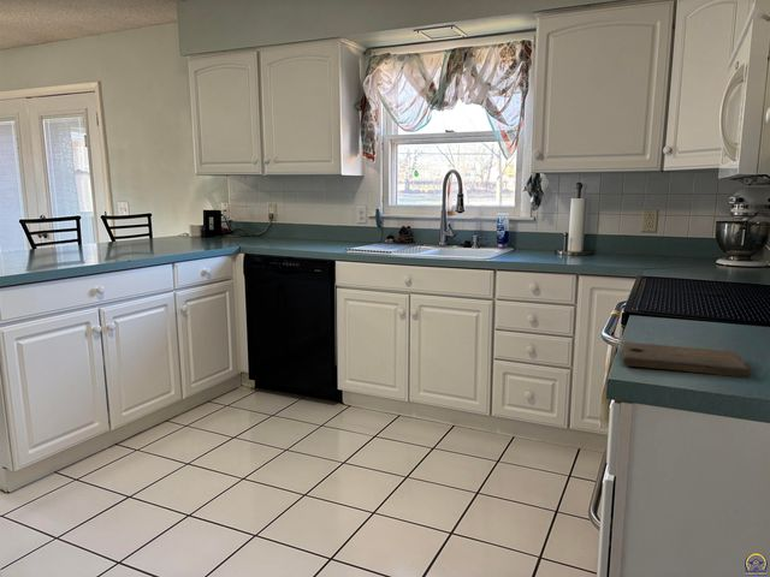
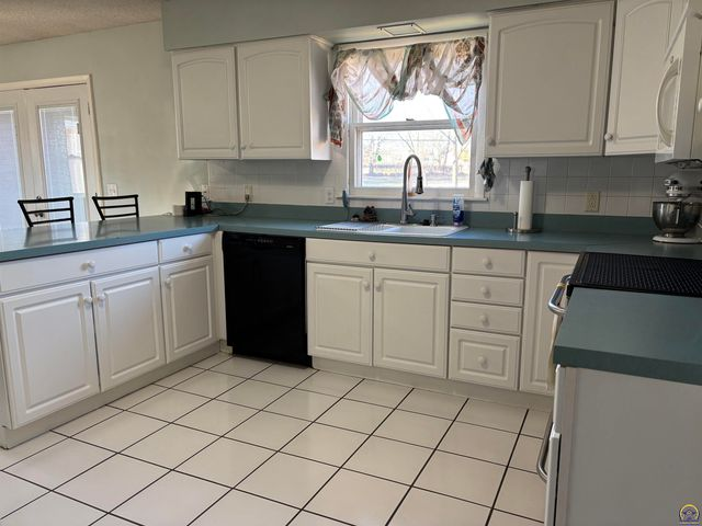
- cutting board [621,341,752,379]
